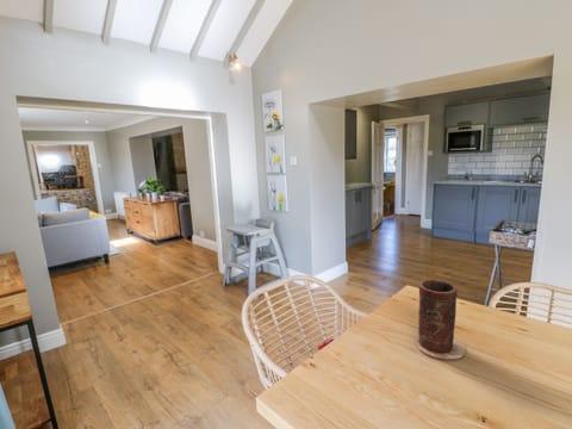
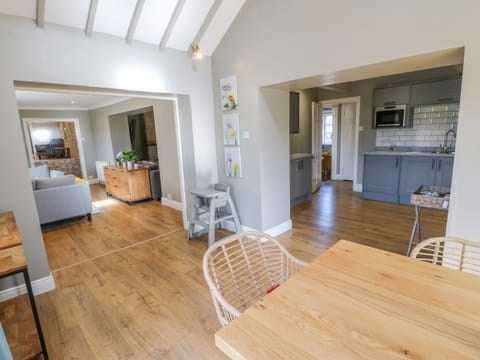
- vase [414,279,466,360]
